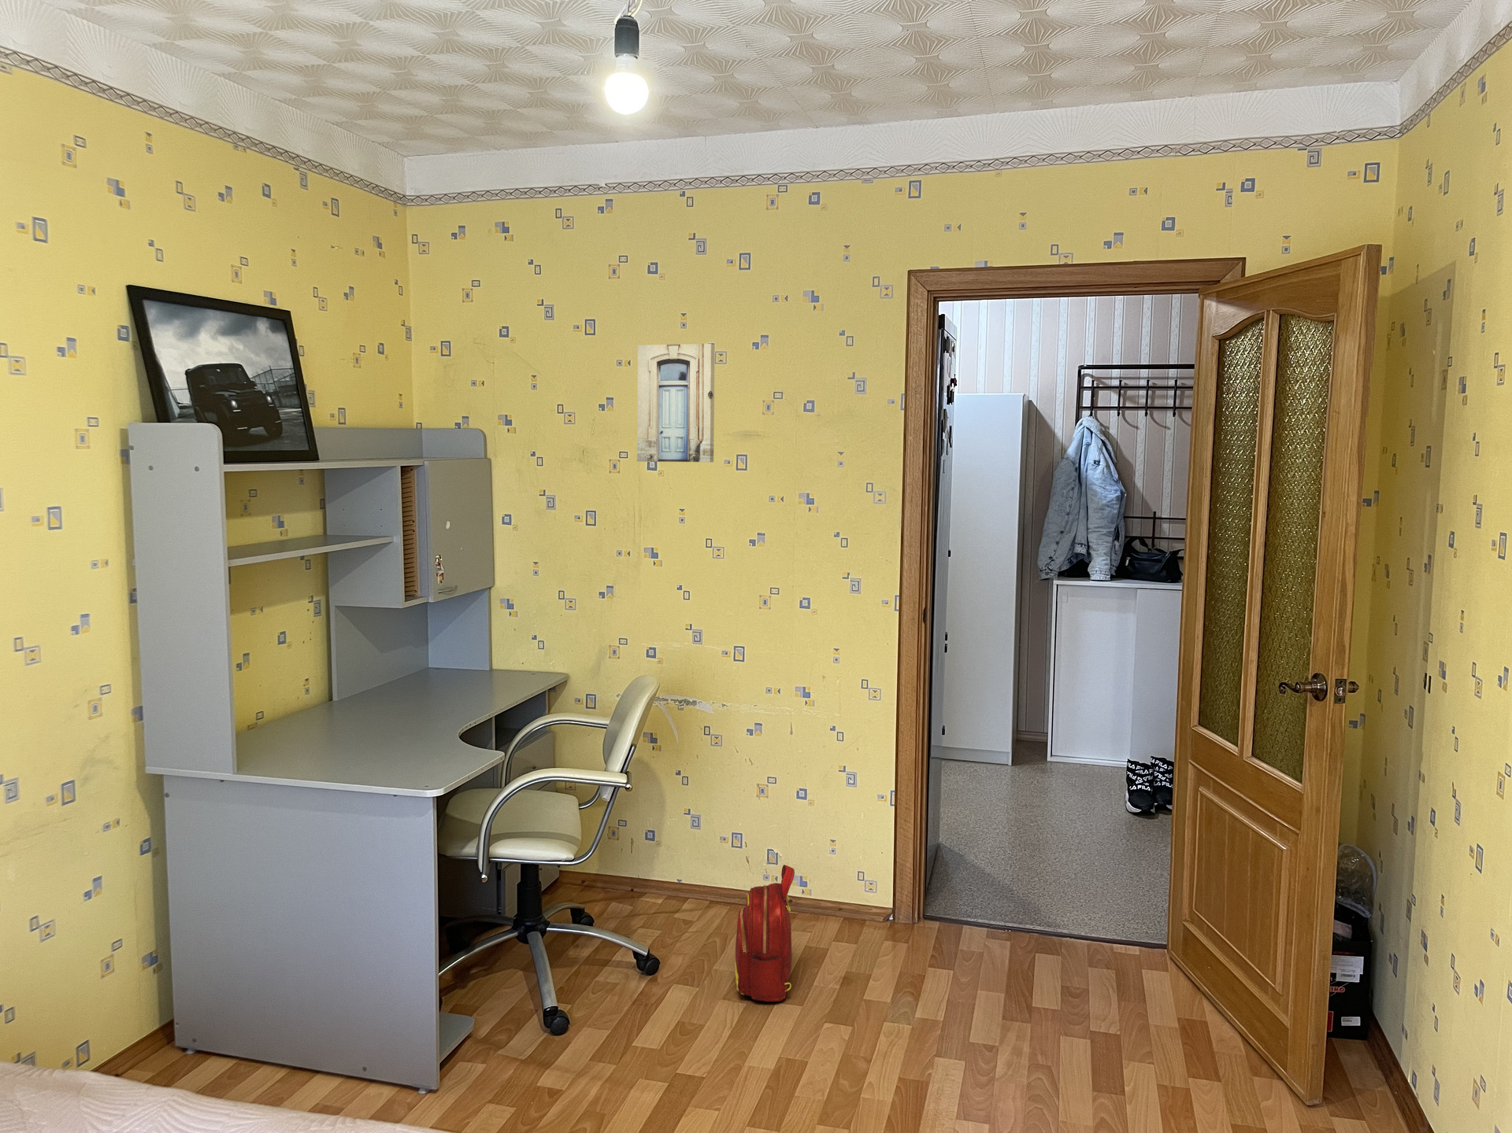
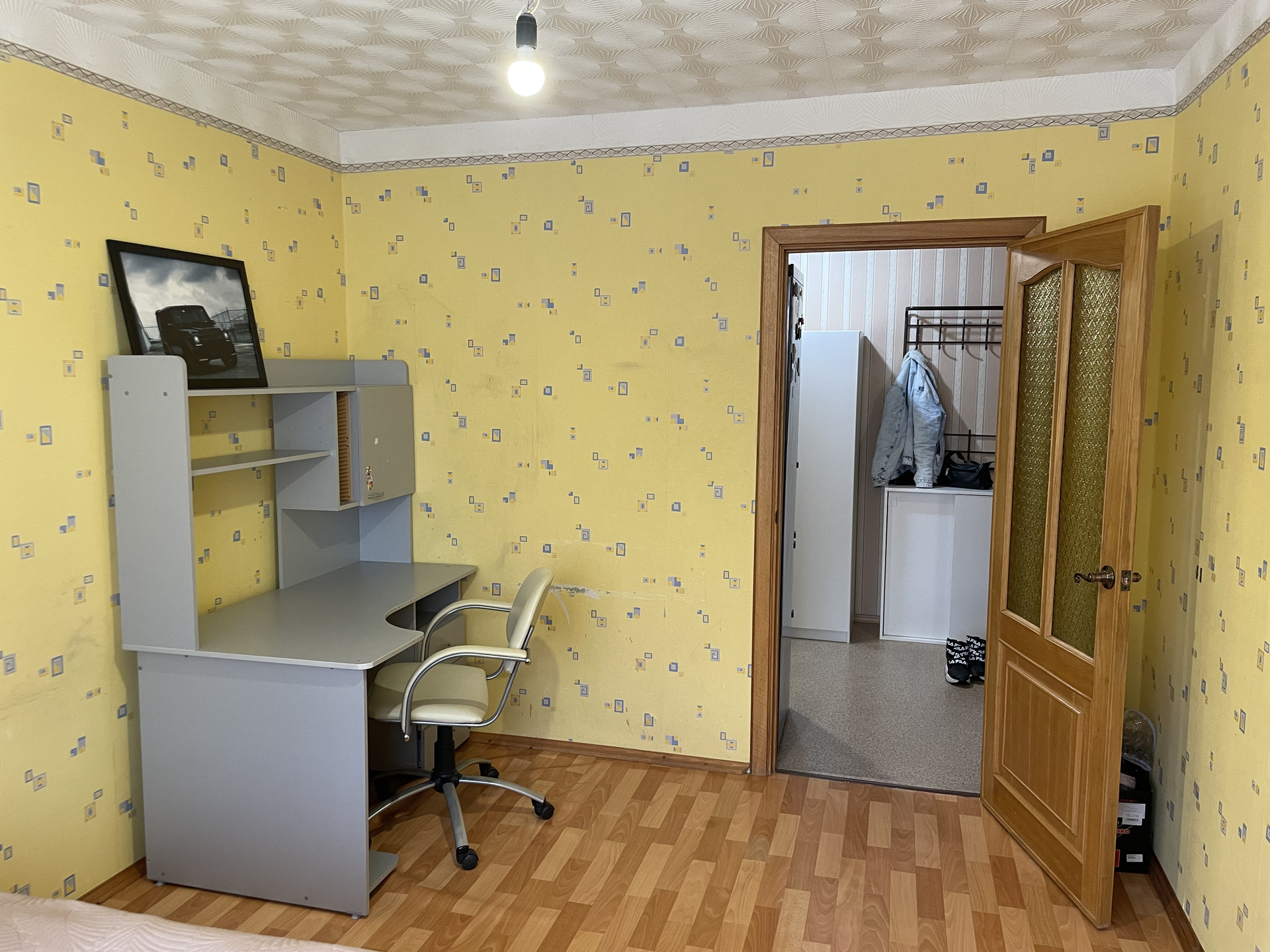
- backpack [733,864,795,1003]
- wall art [636,343,716,463]
